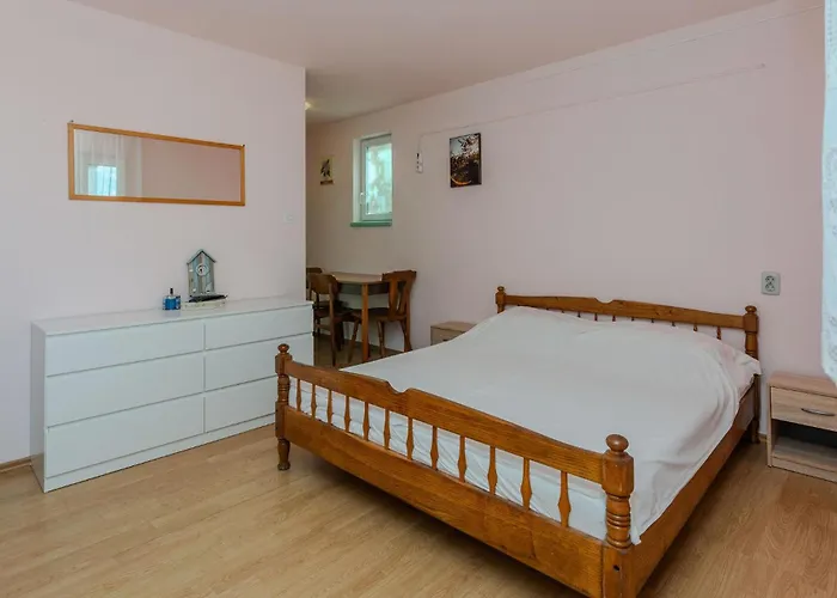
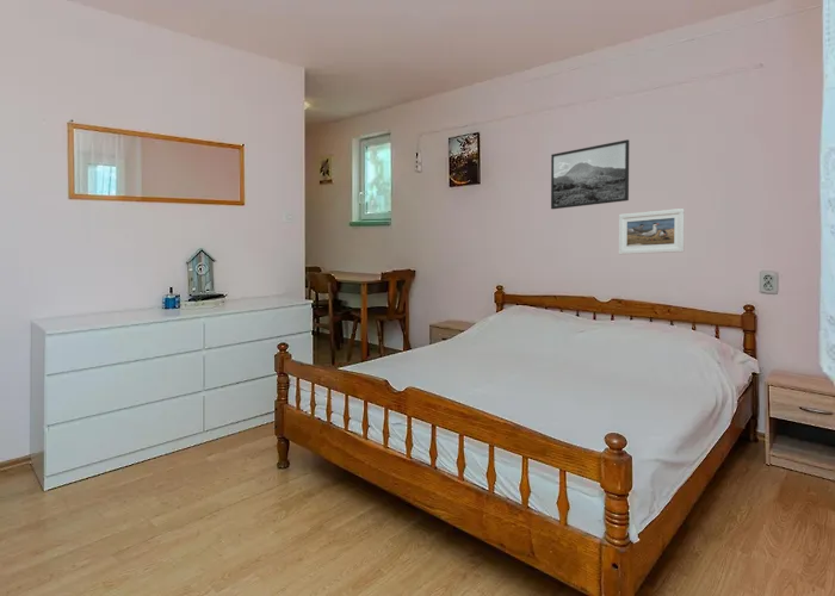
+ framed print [618,207,686,255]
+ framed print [550,138,630,210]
